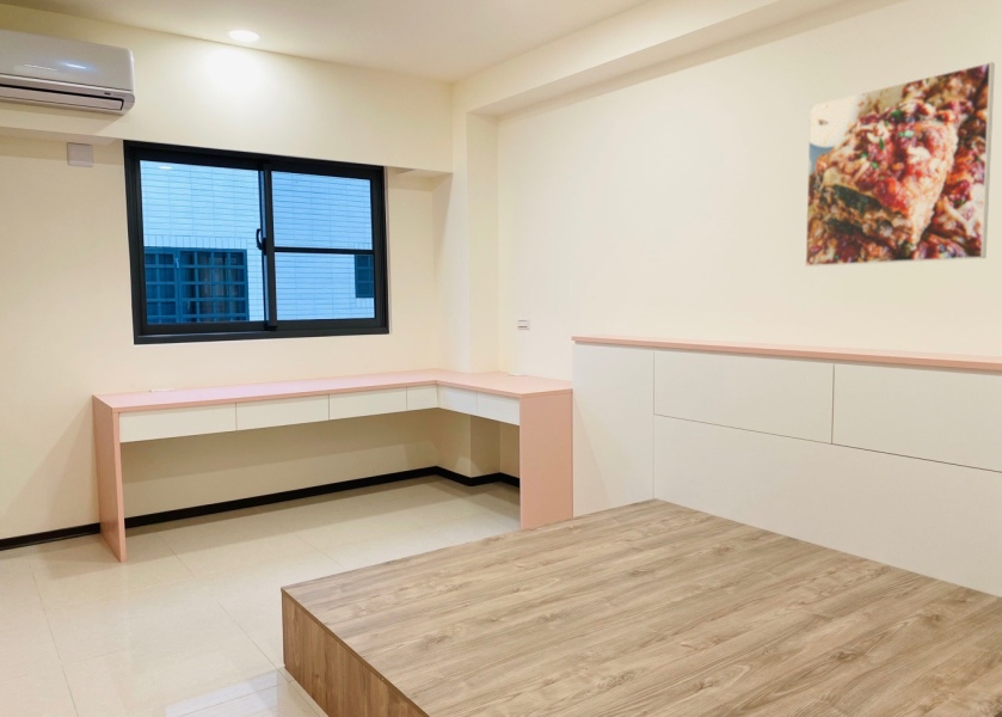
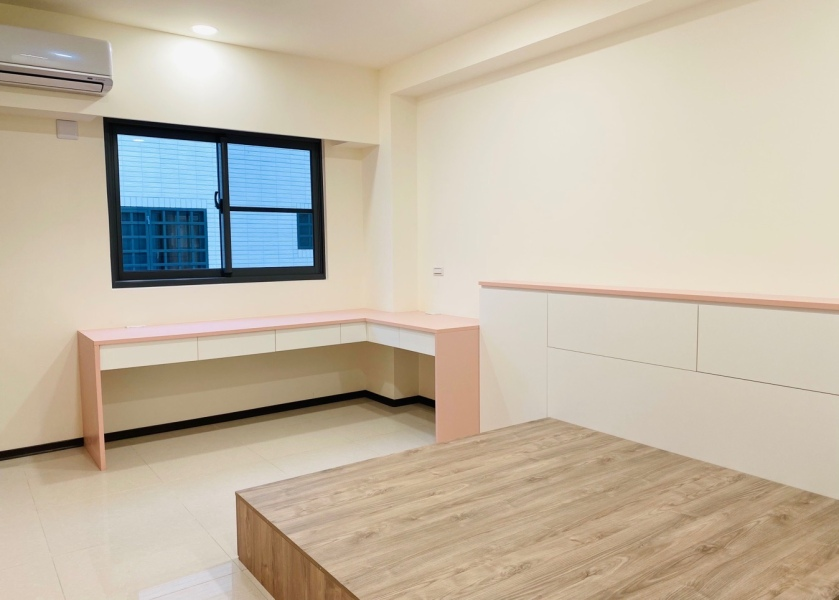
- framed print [804,61,996,268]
